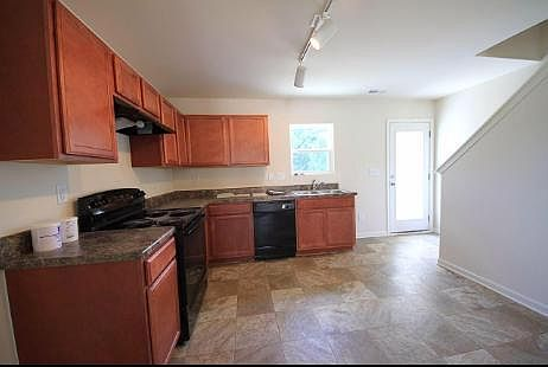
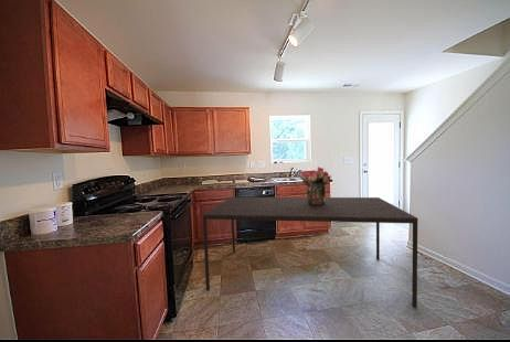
+ dining table [202,196,419,309]
+ bouquet [298,165,332,205]
